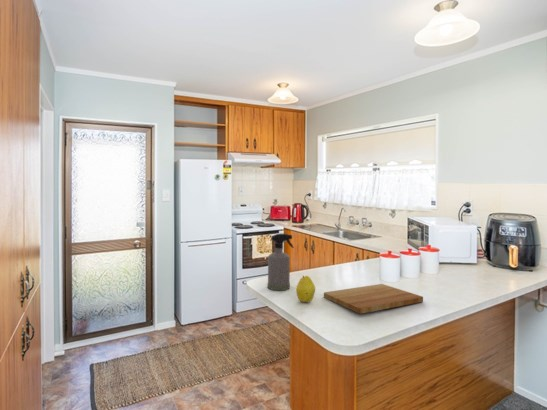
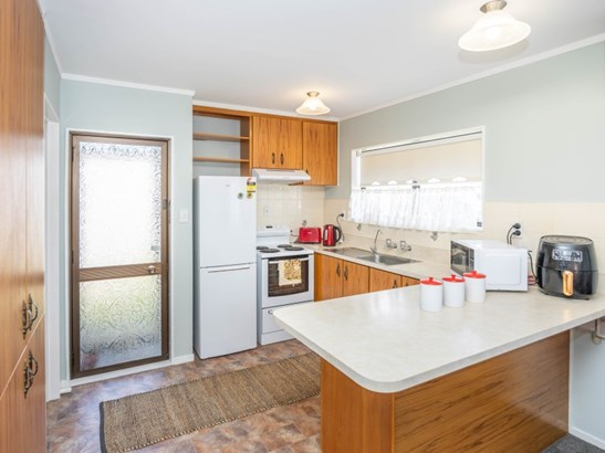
- cutting board [323,283,424,315]
- fruit [295,275,316,303]
- spray bottle [266,233,295,291]
